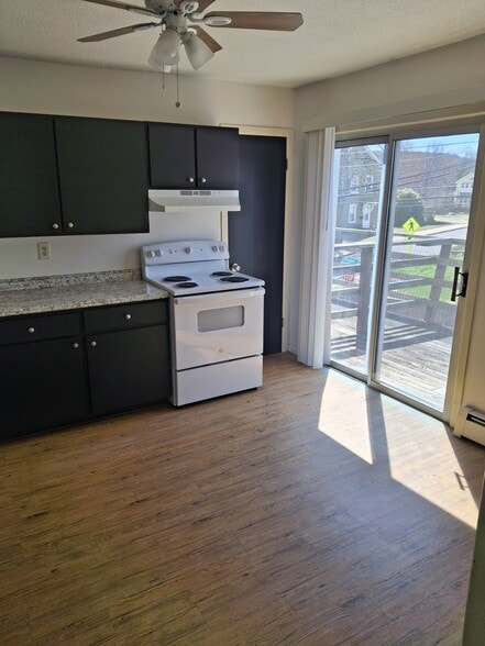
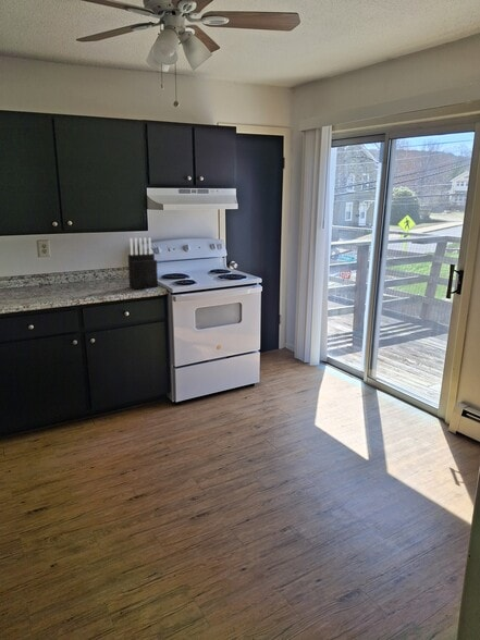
+ knife block [127,236,159,291]
